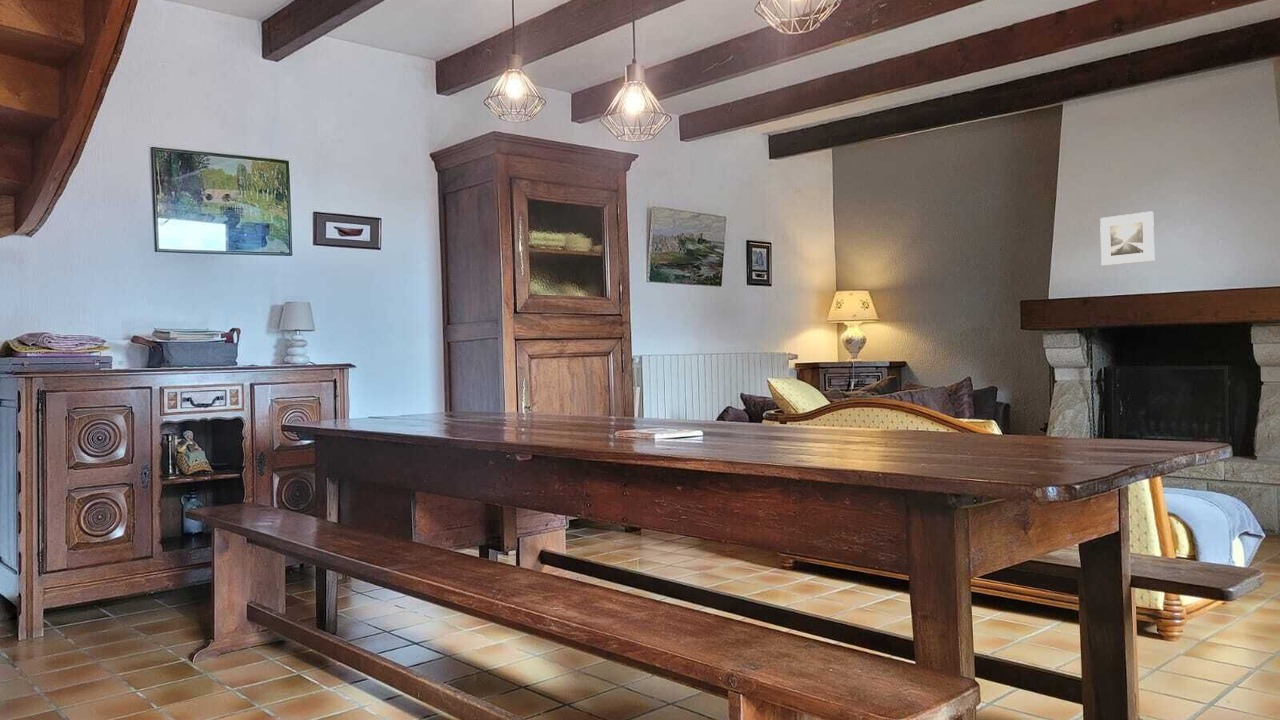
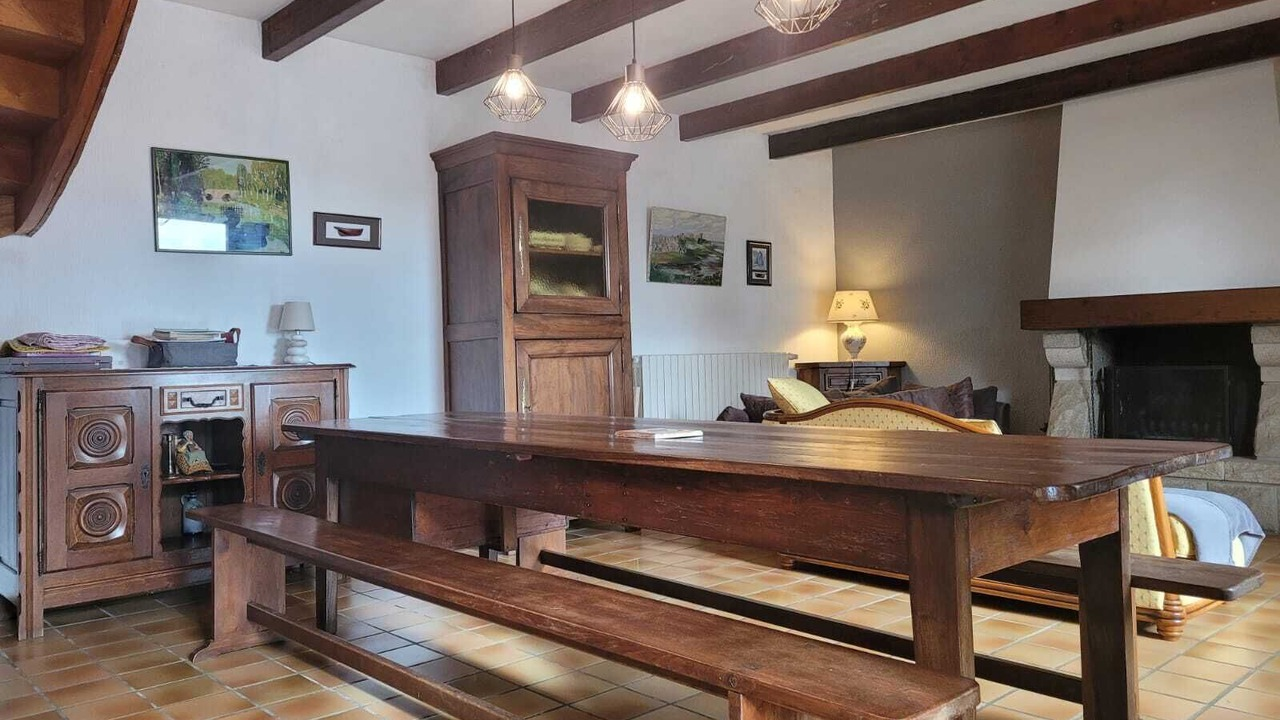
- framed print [1099,210,1155,267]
